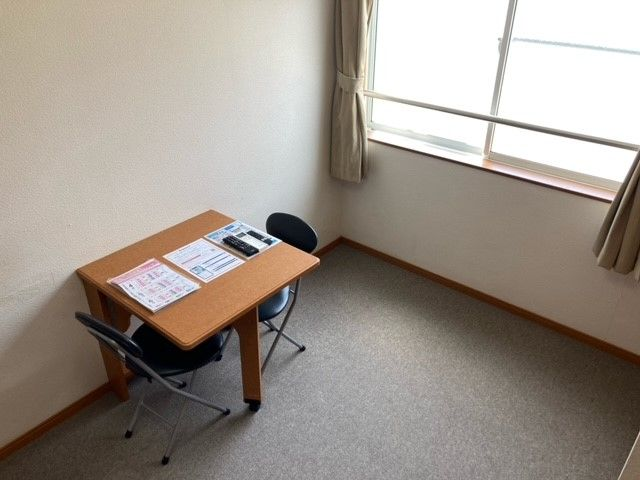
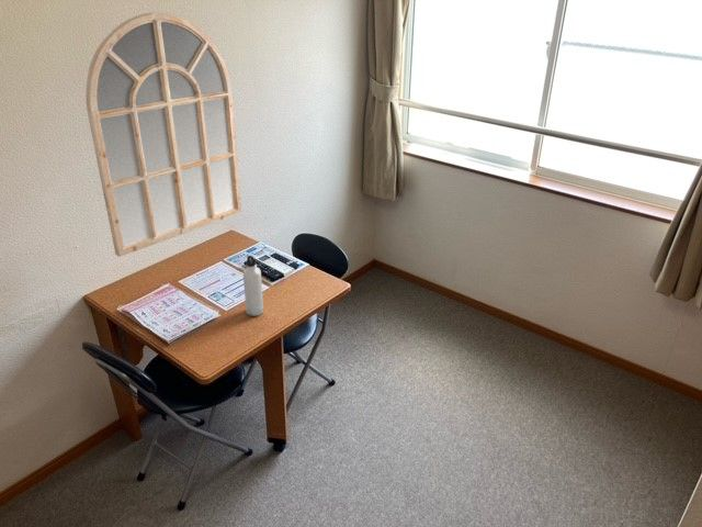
+ water bottle [242,255,264,317]
+ mirror [84,12,244,258]
